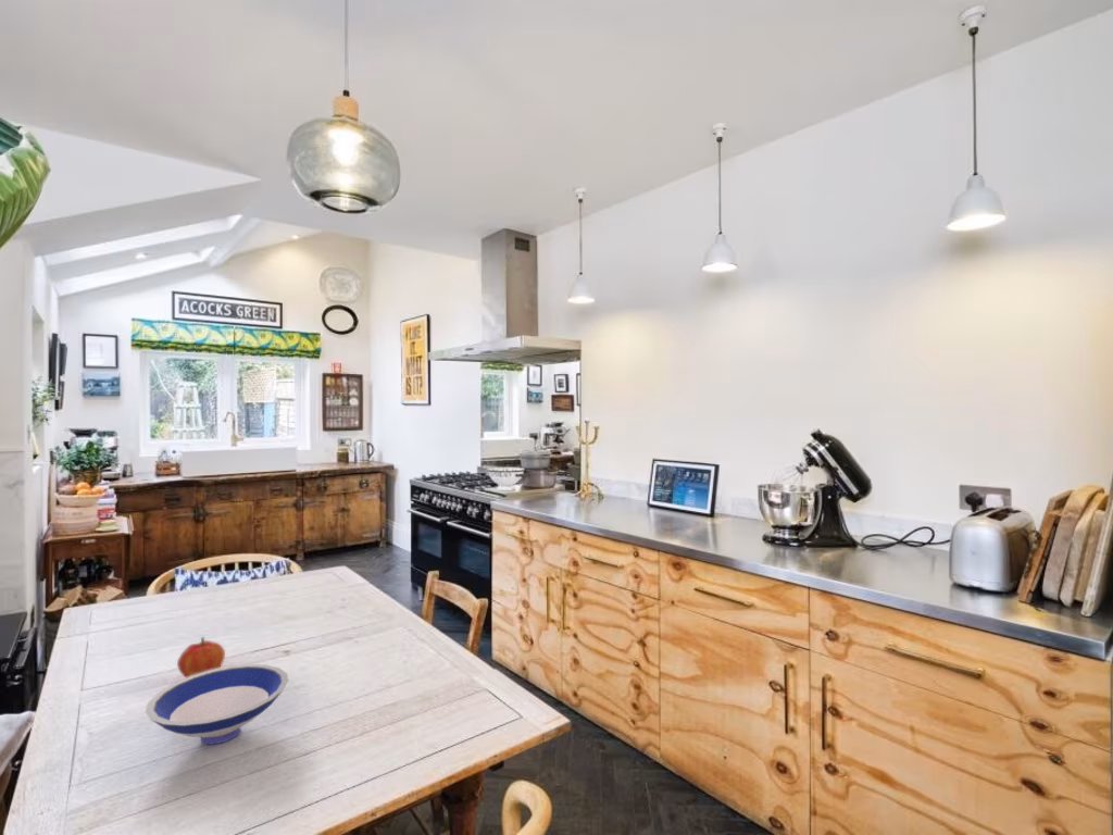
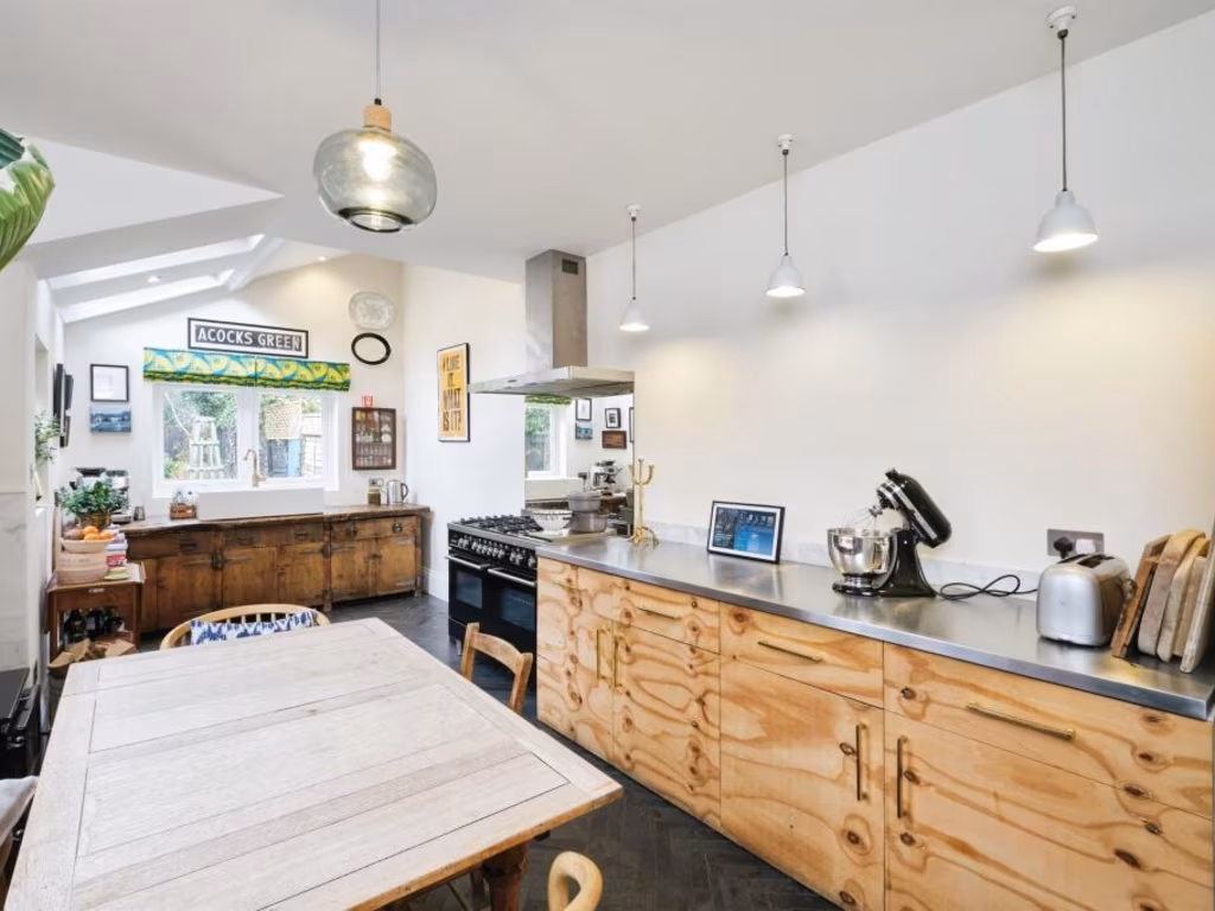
- fruit [176,636,226,678]
- bowl [145,663,289,746]
